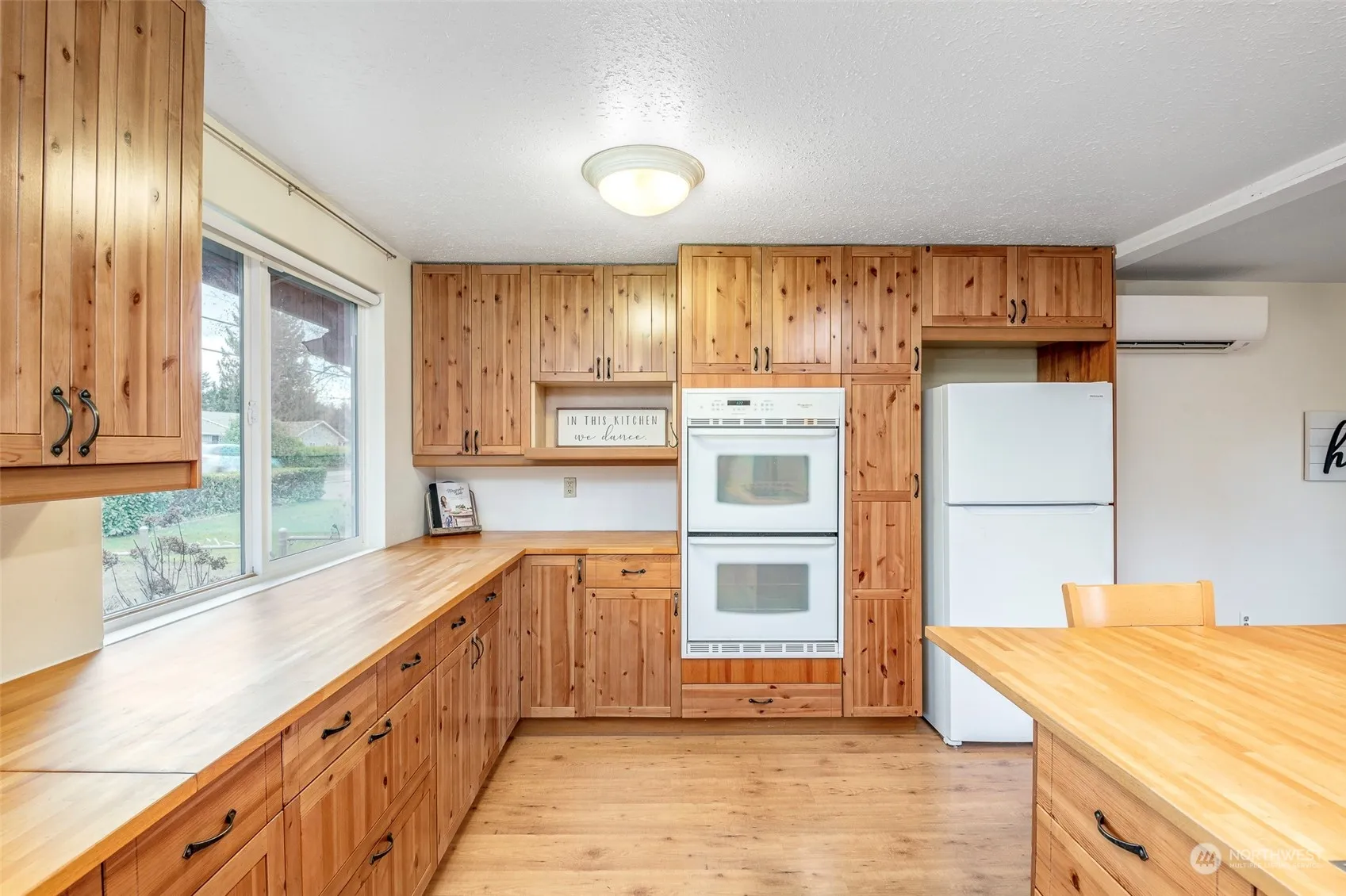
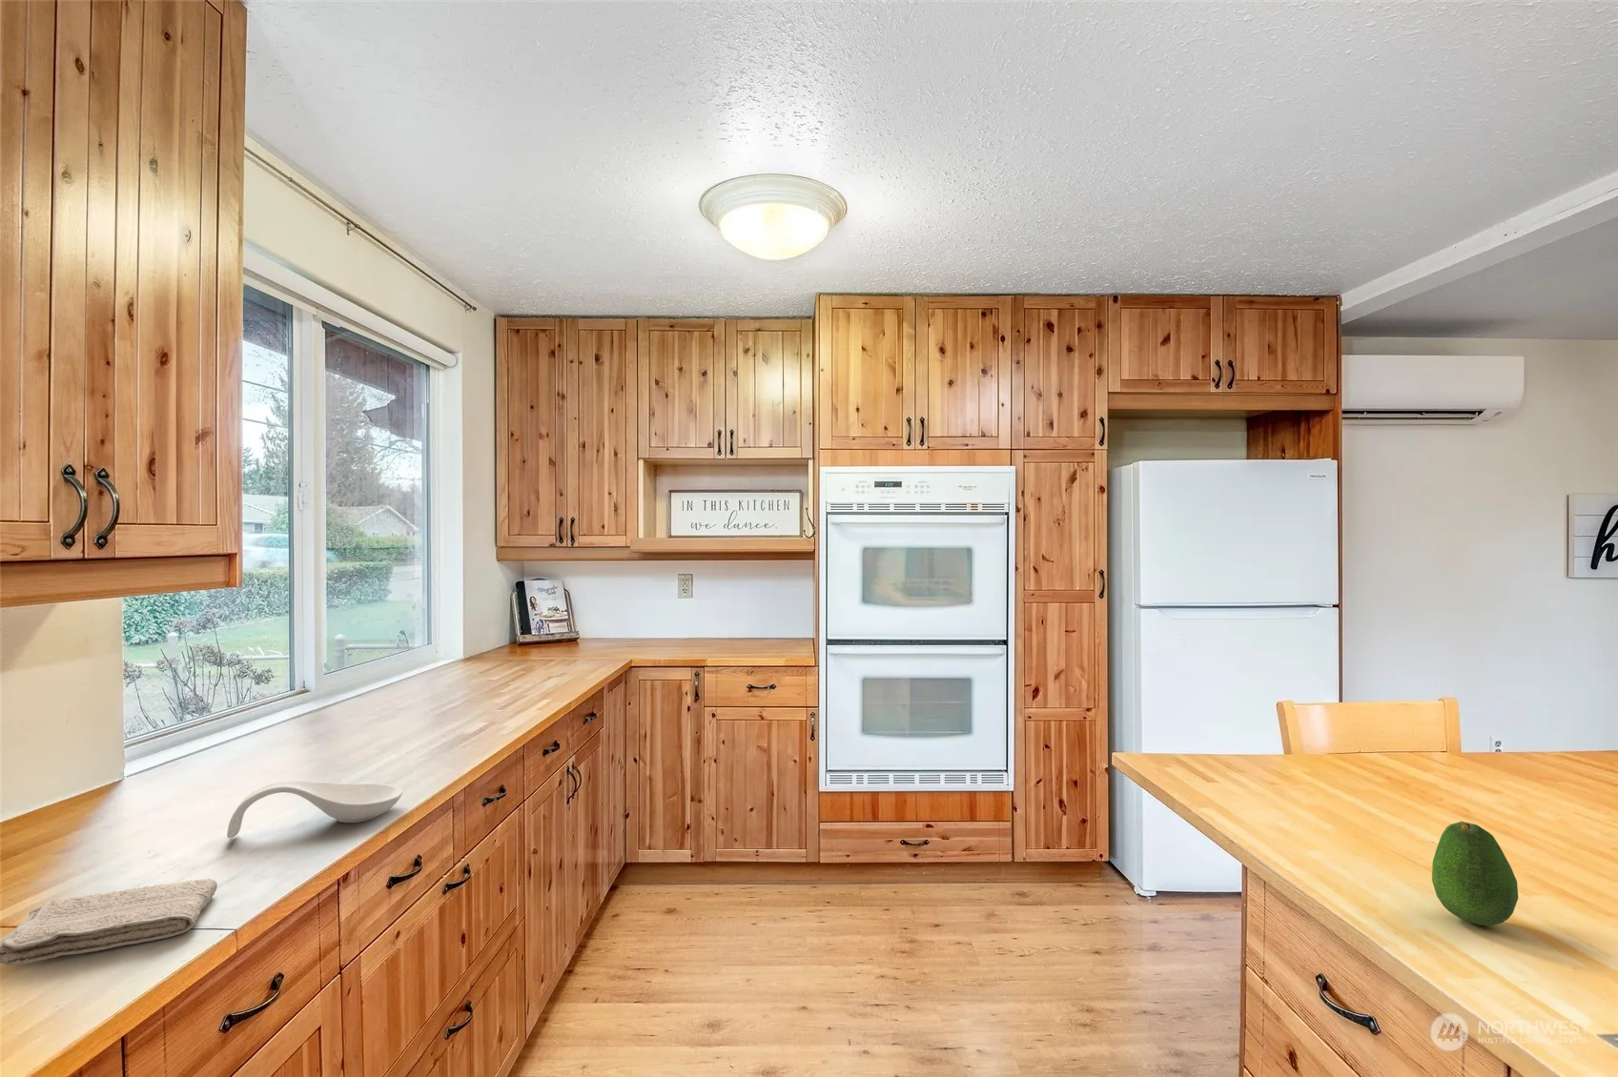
+ washcloth [0,879,219,966]
+ spoon rest [226,780,404,839]
+ fruit [1432,821,1519,927]
